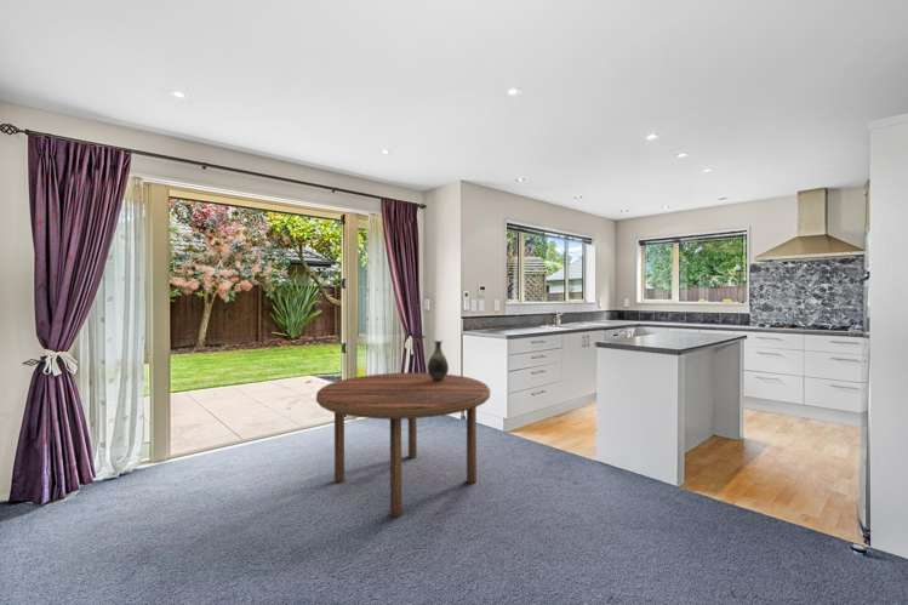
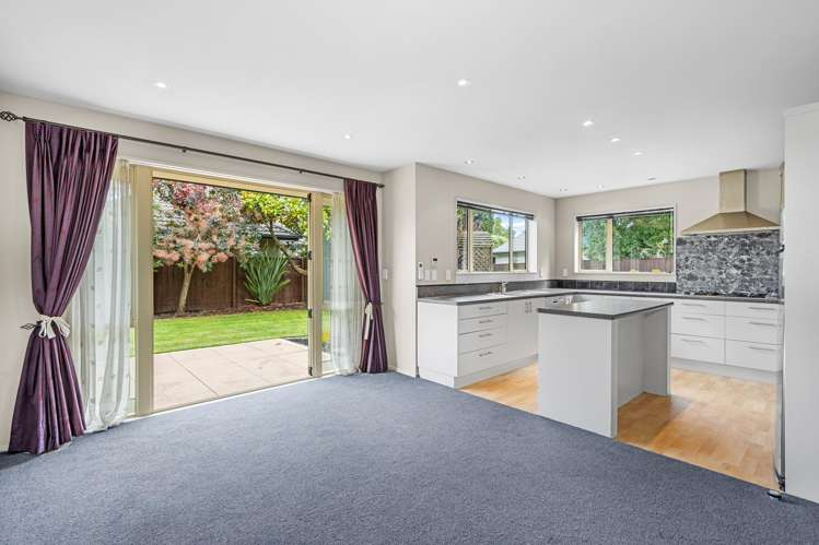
- dining table [315,371,491,518]
- vase [427,339,450,382]
